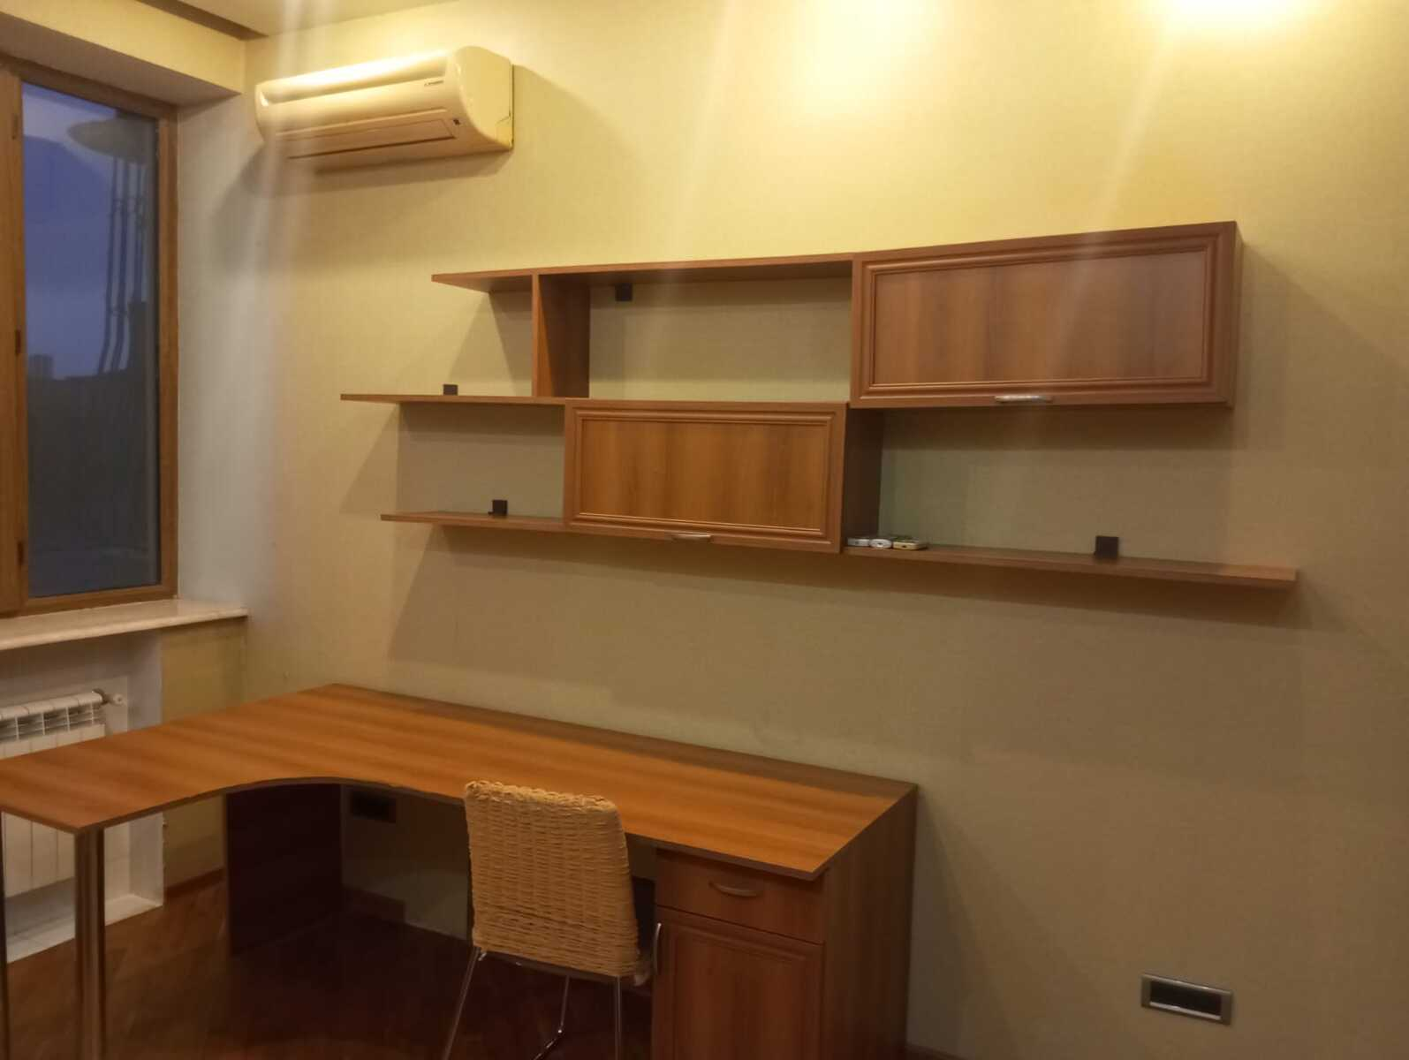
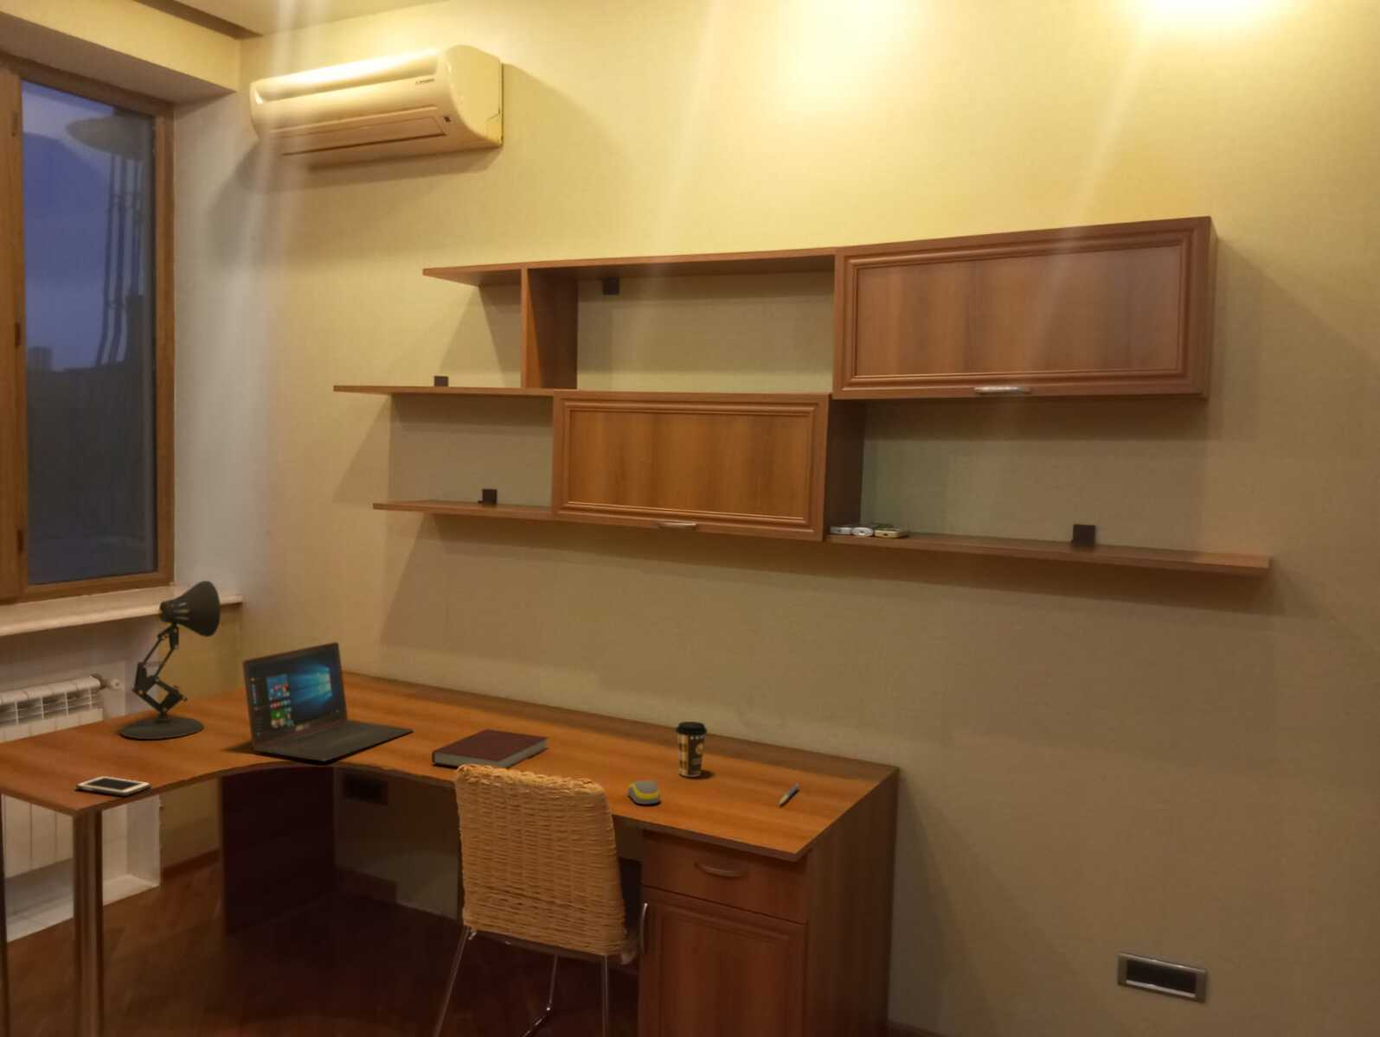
+ desk lamp [120,580,221,740]
+ coffee cup [675,721,707,777]
+ laptop [241,642,414,762]
+ cell phone [75,776,153,796]
+ pen [778,783,799,805]
+ computer mouse [627,780,661,805]
+ notebook [431,728,549,770]
